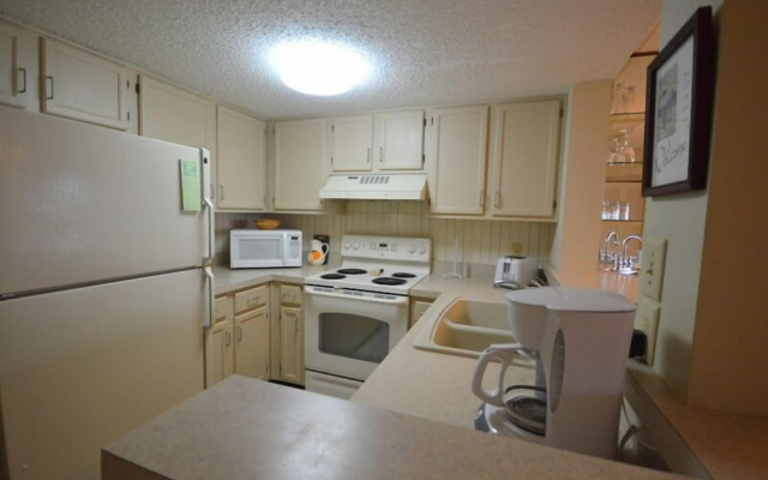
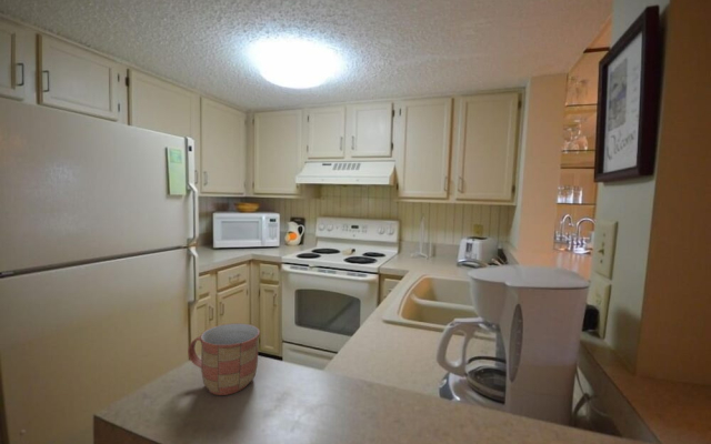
+ mug [187,322,261,396]
